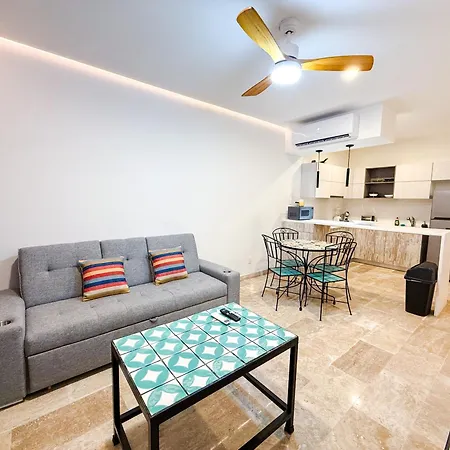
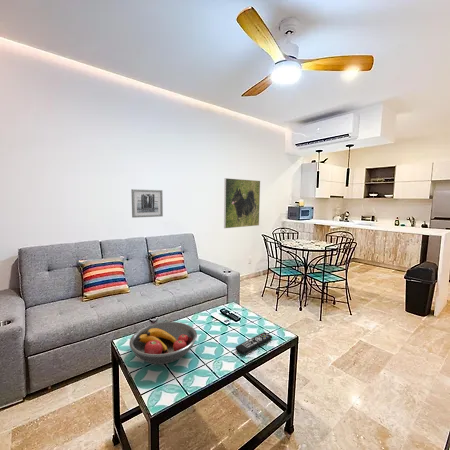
+ remote control [235,331,273,355]
+ fruit bowl [128,321,198,365]
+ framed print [223,177,261,229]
+ wall art [130,188,164,219]
